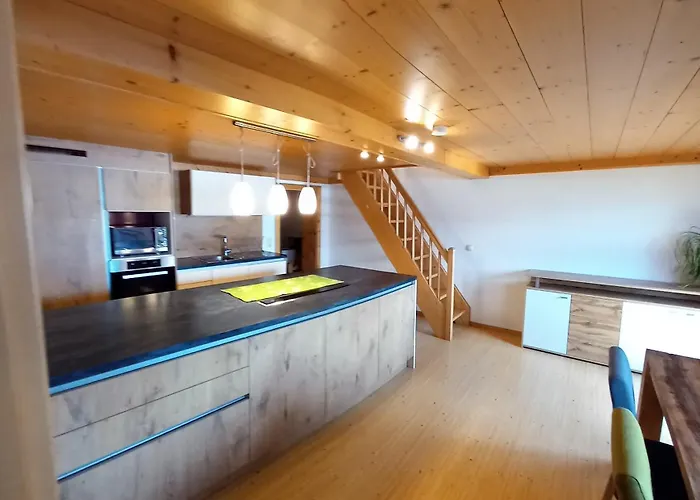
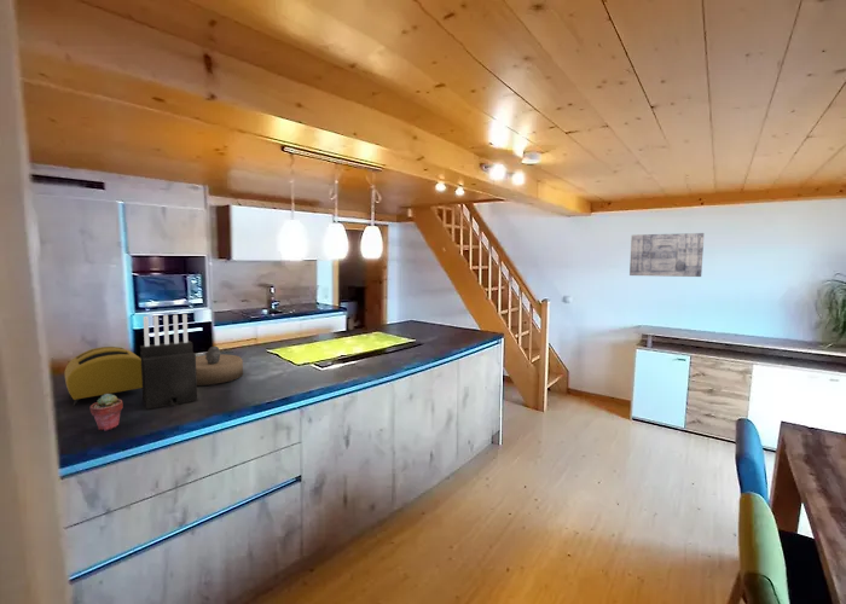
+ knife block [139,313,198,411]
+ decorative bowl [196,345,244,387]
+ potted succulent [88,394,124,431]
+ wall art [628,232,705,278]
+ toaster [64,345,143,407]
